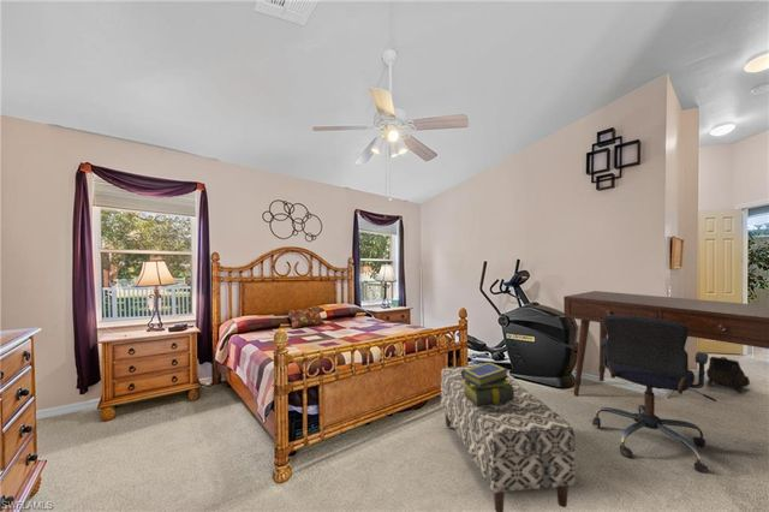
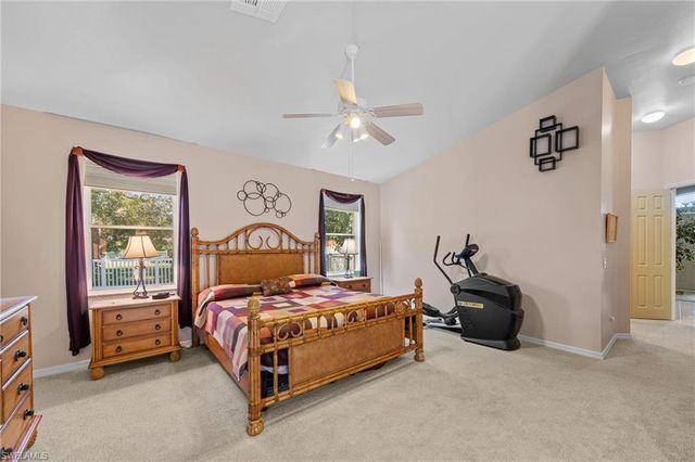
- office chair [591,315,717,475]
- stack of books [461,361,514,406]
- backpack [705,356,751,394]
- desk [562,290,769,397]
- bench [440,364,577,512]
